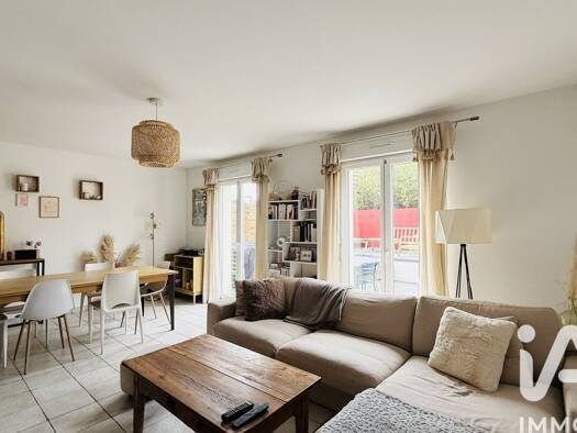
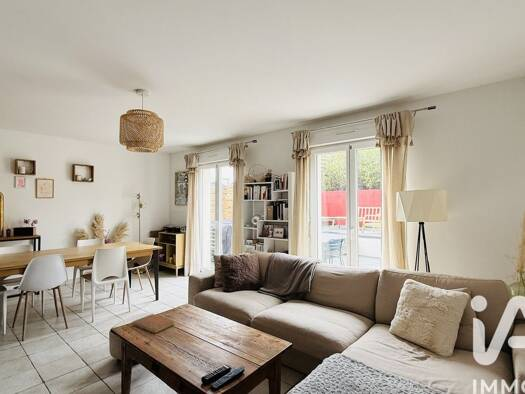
+ notebook [131,313,175,334]
